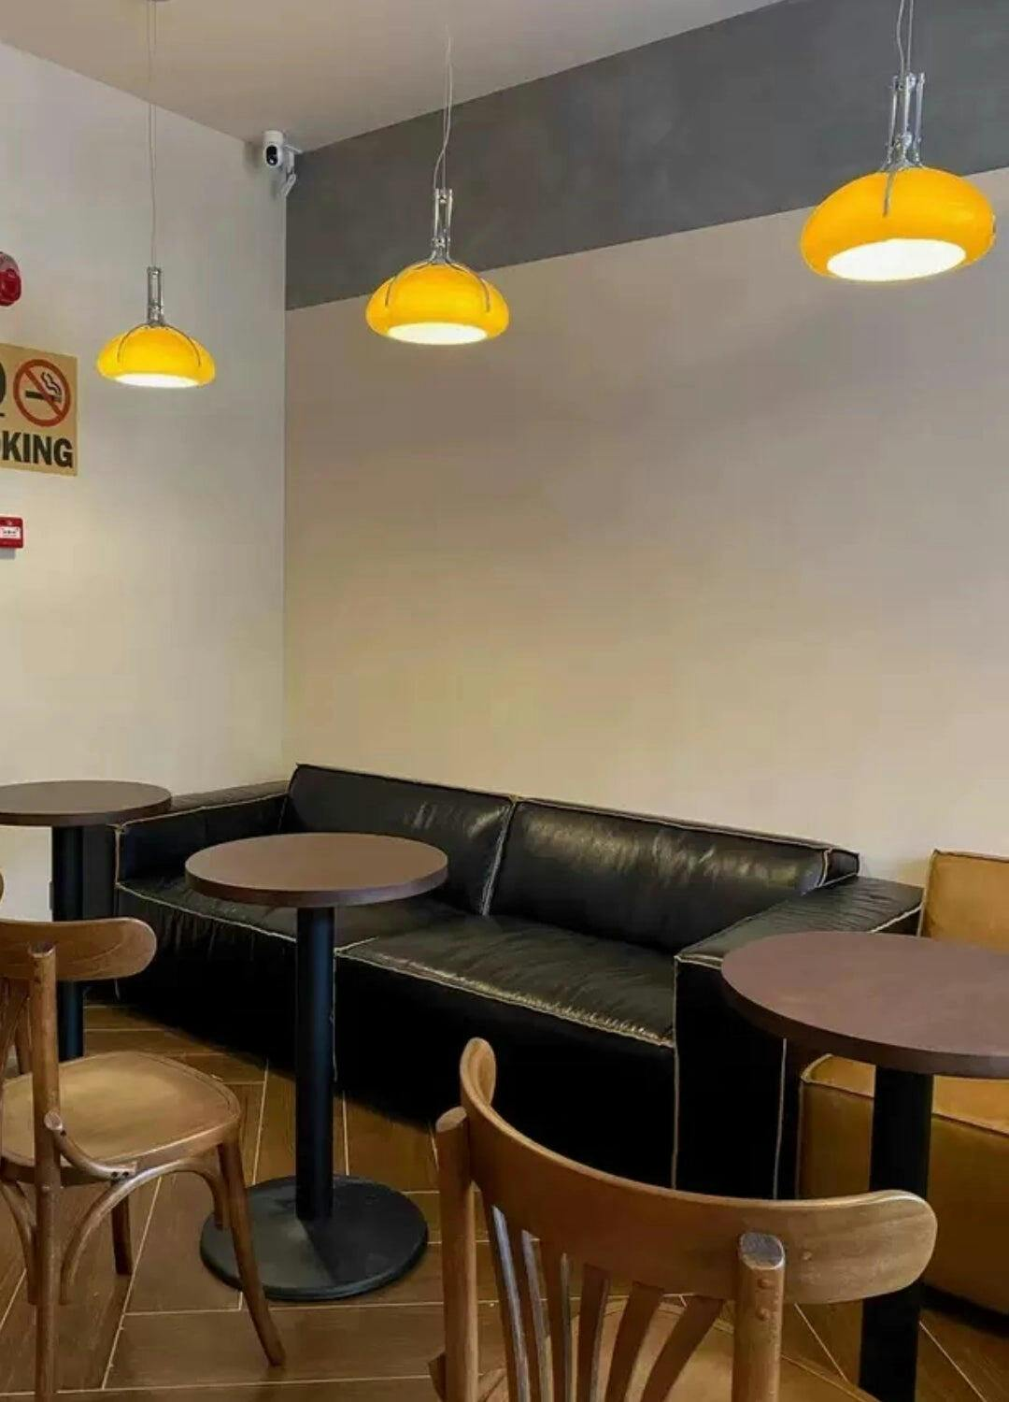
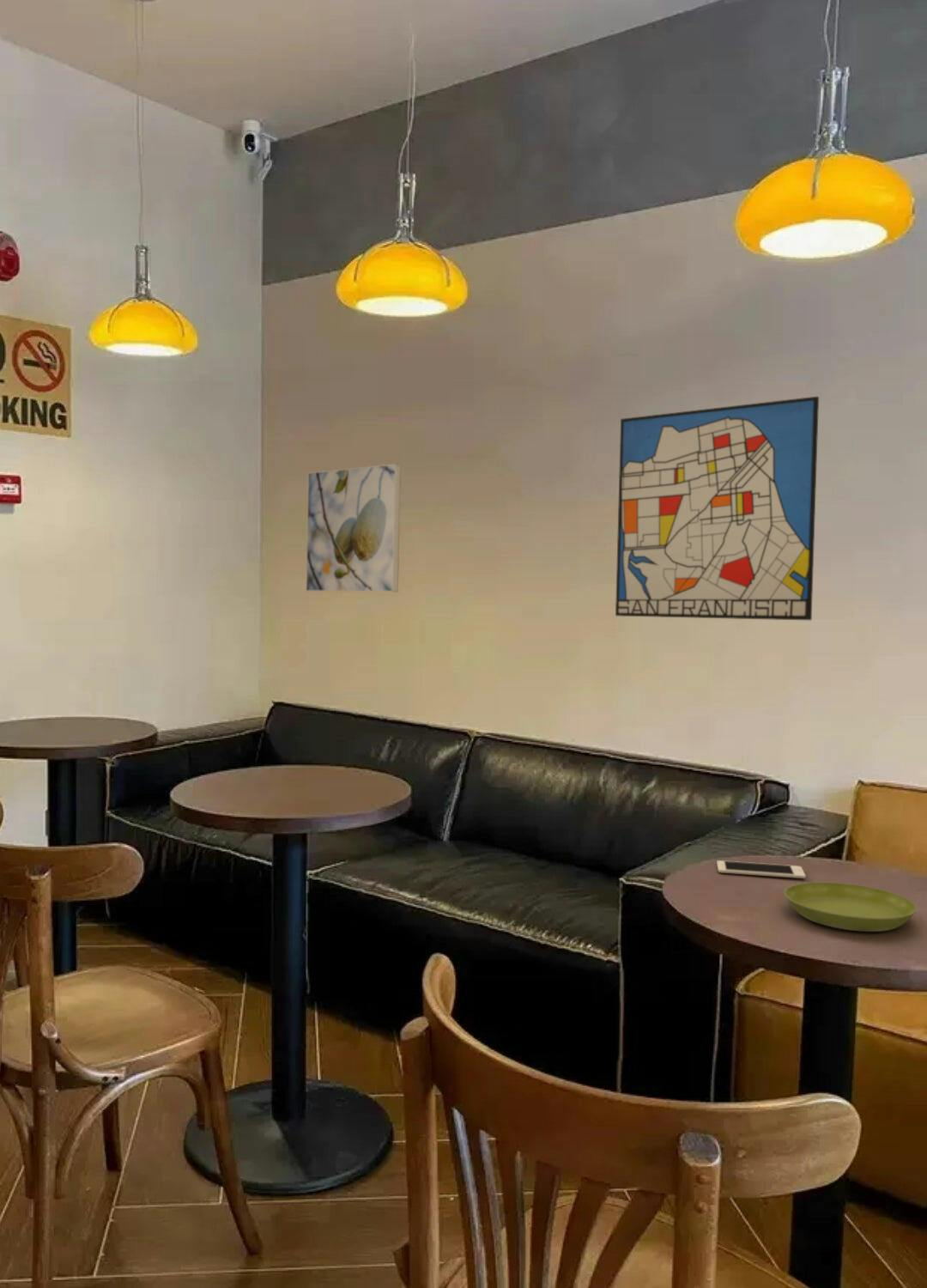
+ wall art [615,396,820,621]
+ cell phone [716,860,807,879]
+ saucer [784,882,918,933]
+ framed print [305,463,402,592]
